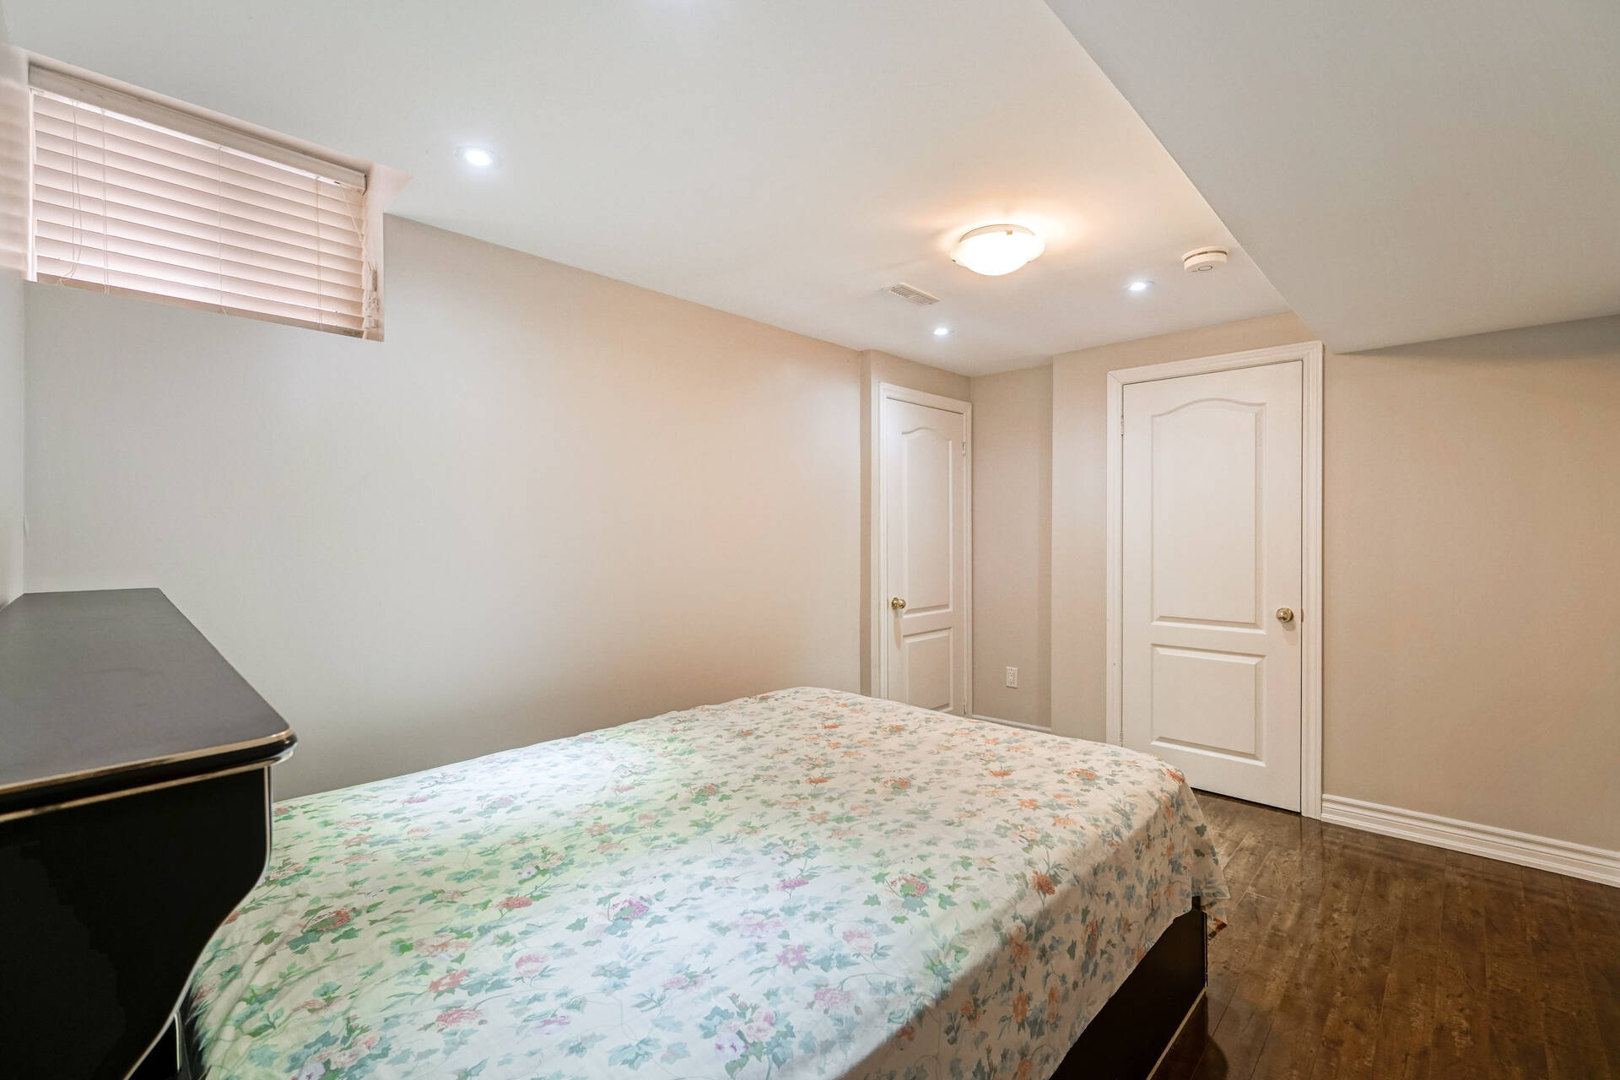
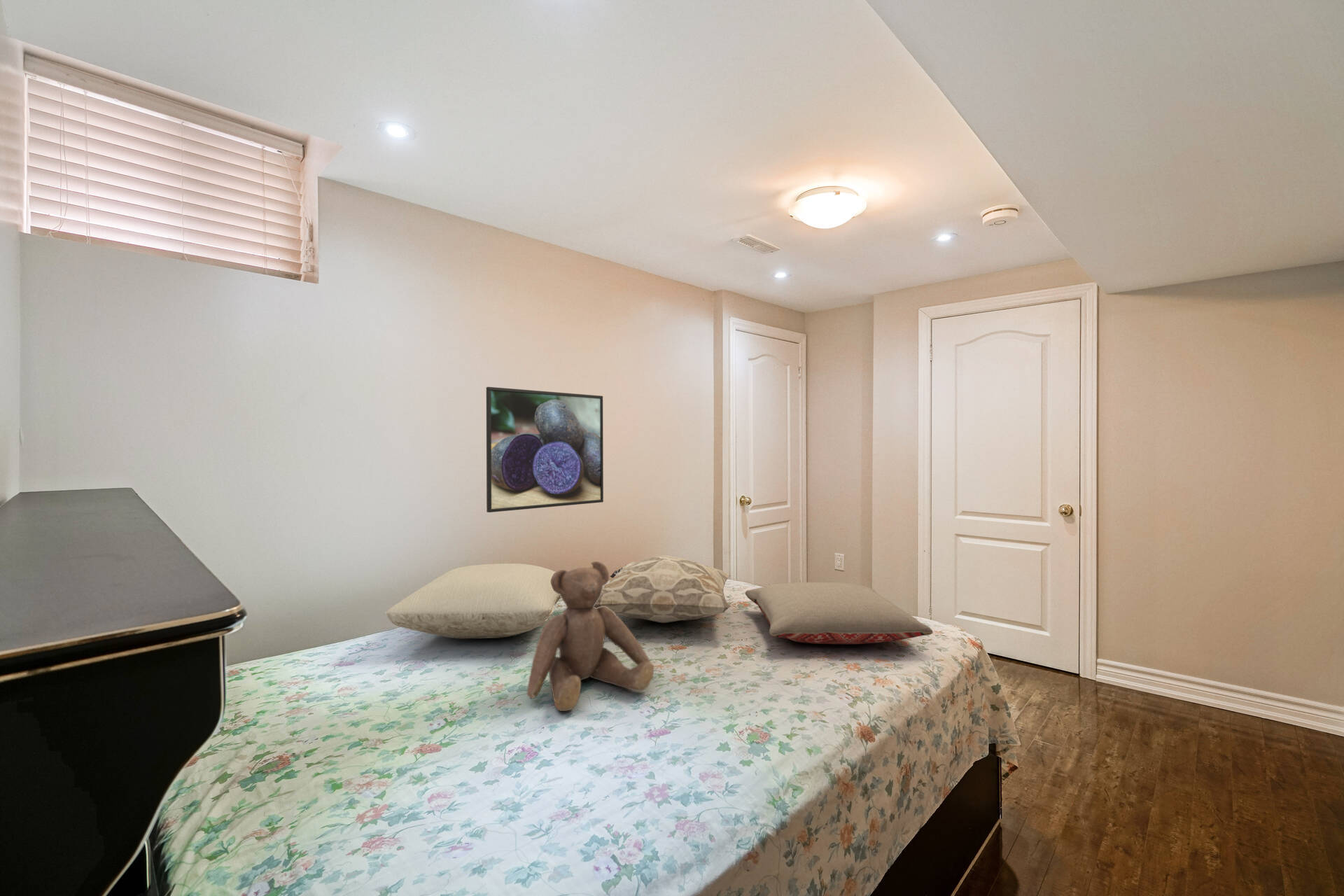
+ decorative pillow [594,554,731,624]
+ teddy bear [526,561,654,712]
+ pillow [385,563,561,640]
+ pillow [744,582,934,645]
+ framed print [486,386,604,513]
